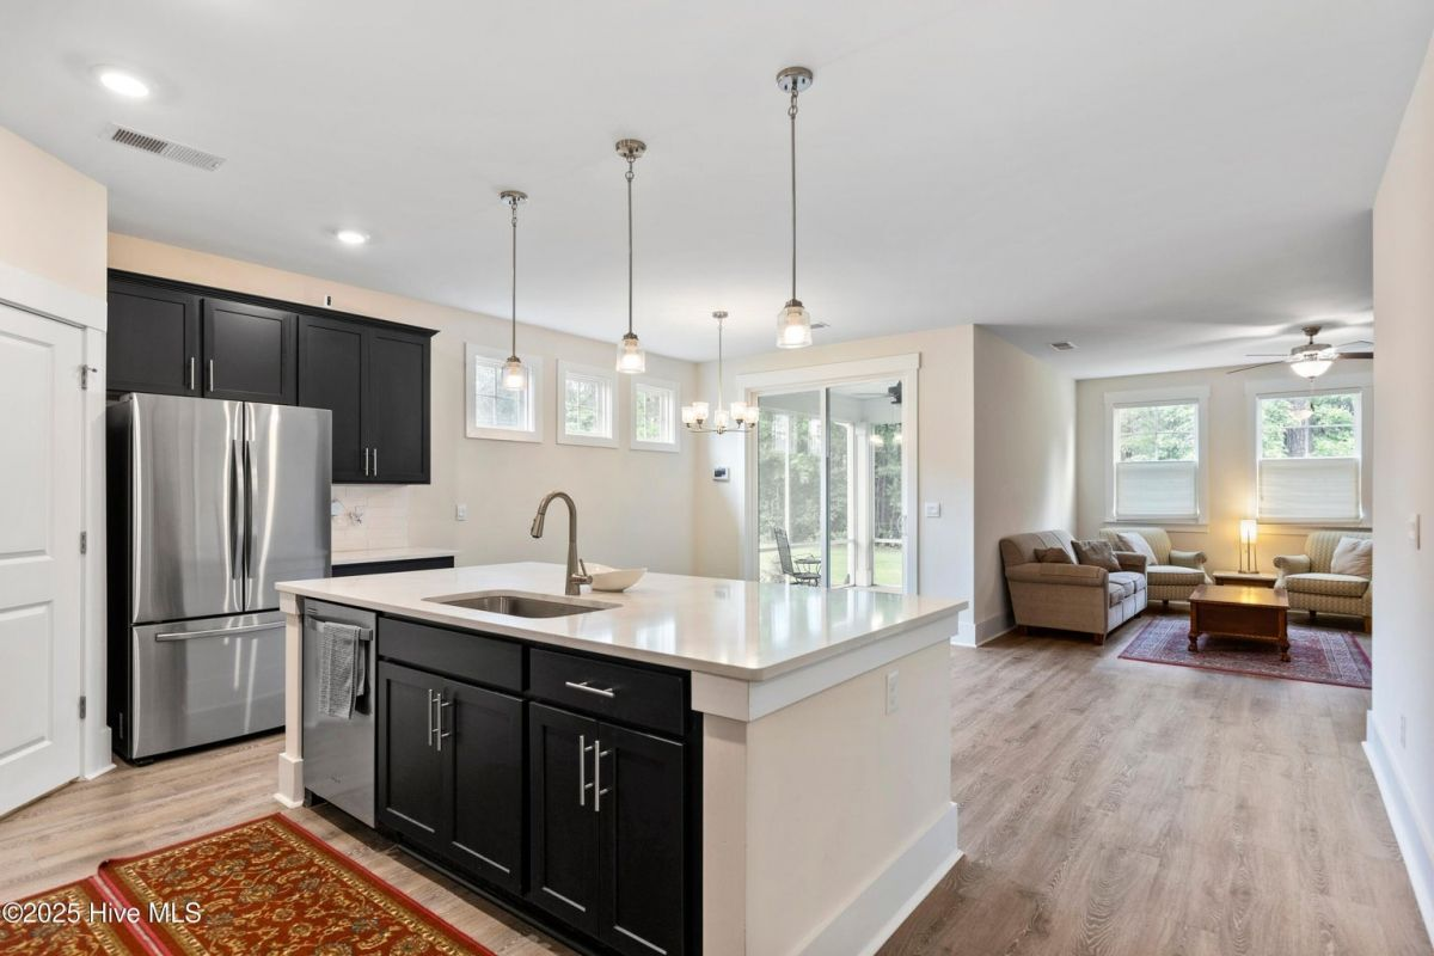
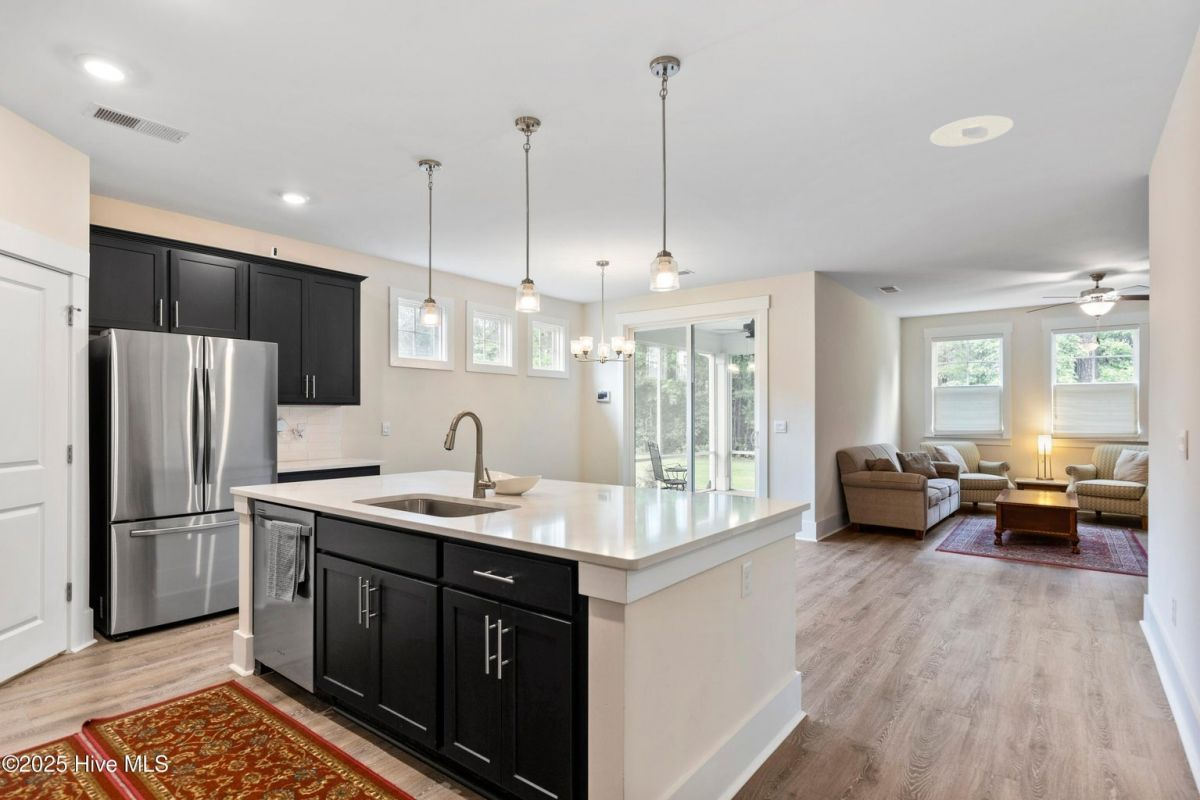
+ recessed light [929,114,1015,148]
